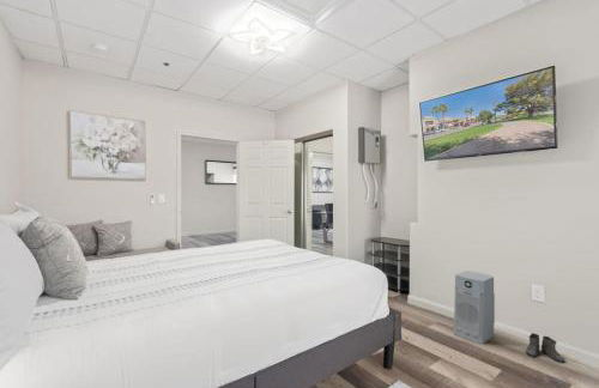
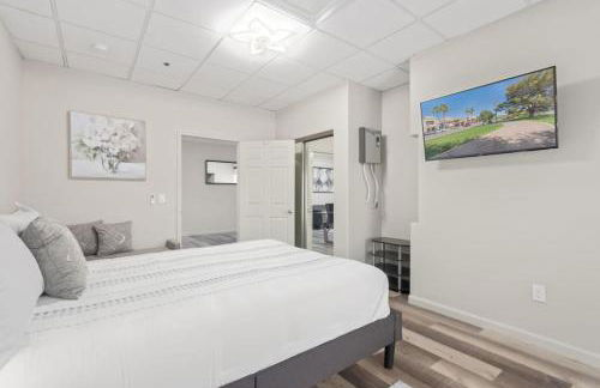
- boots [520,332,565,364]
- air purifier [453,269,496,345]
